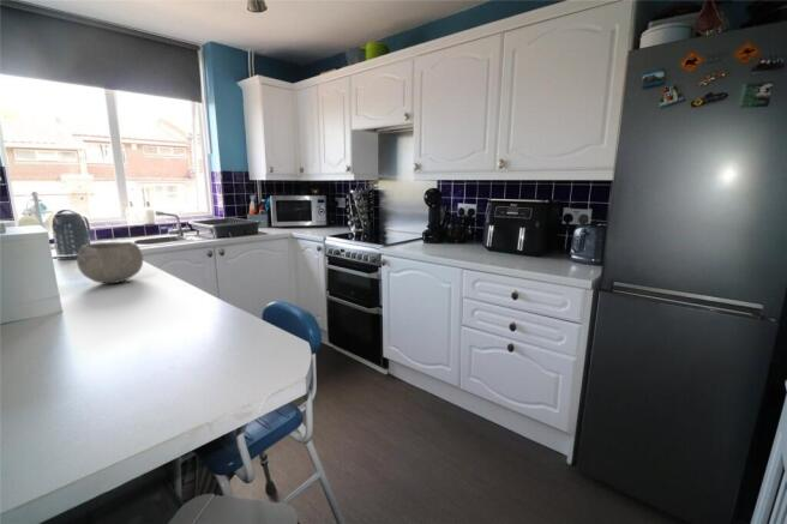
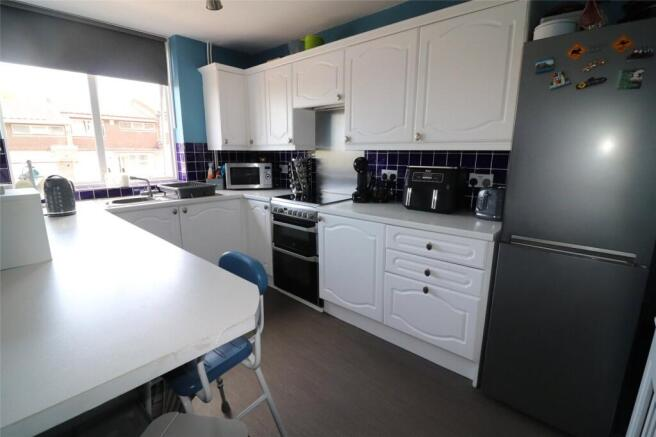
- bowl [76,241,144,284]
